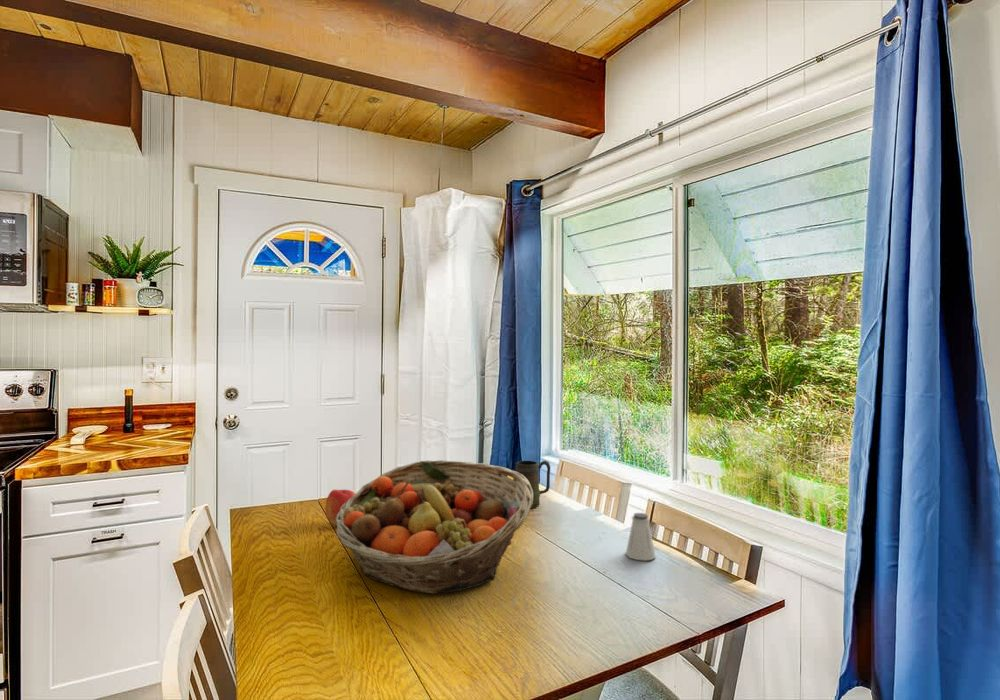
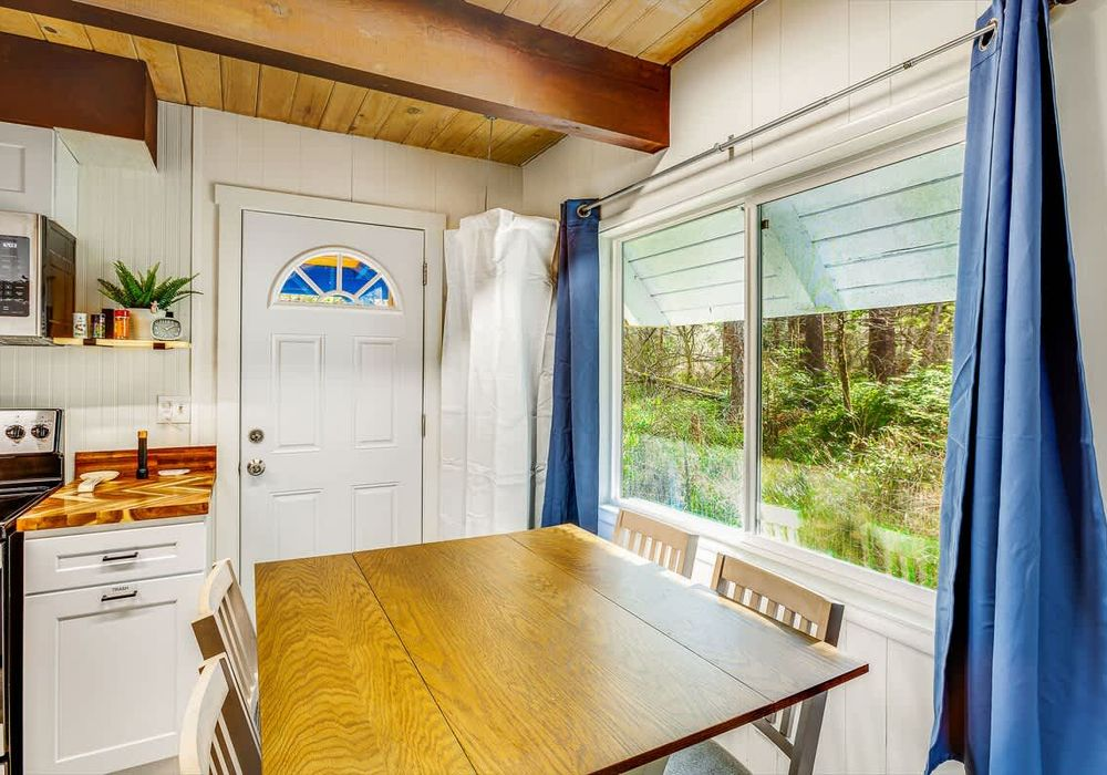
- mug [515,460,551,509]
- apple [324,489,356,526]
- fruit basket [335,459,533,595]
- saltshaker [625,512,656,561]
